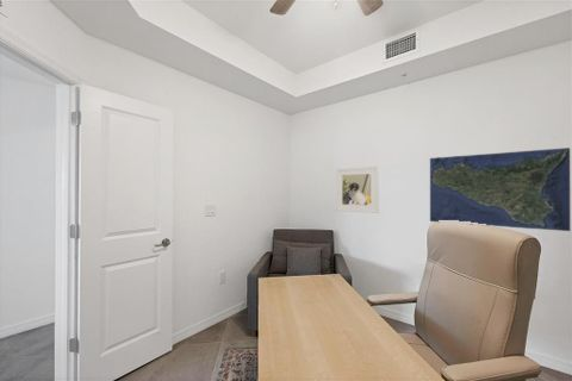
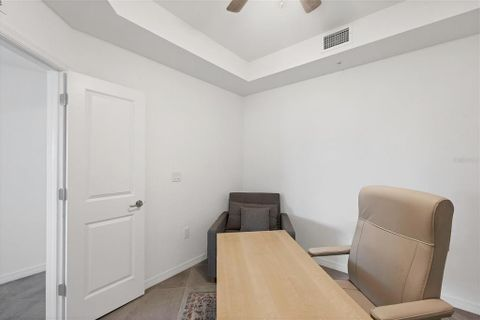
- map [429,146,572,232]
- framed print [335,165,380,214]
